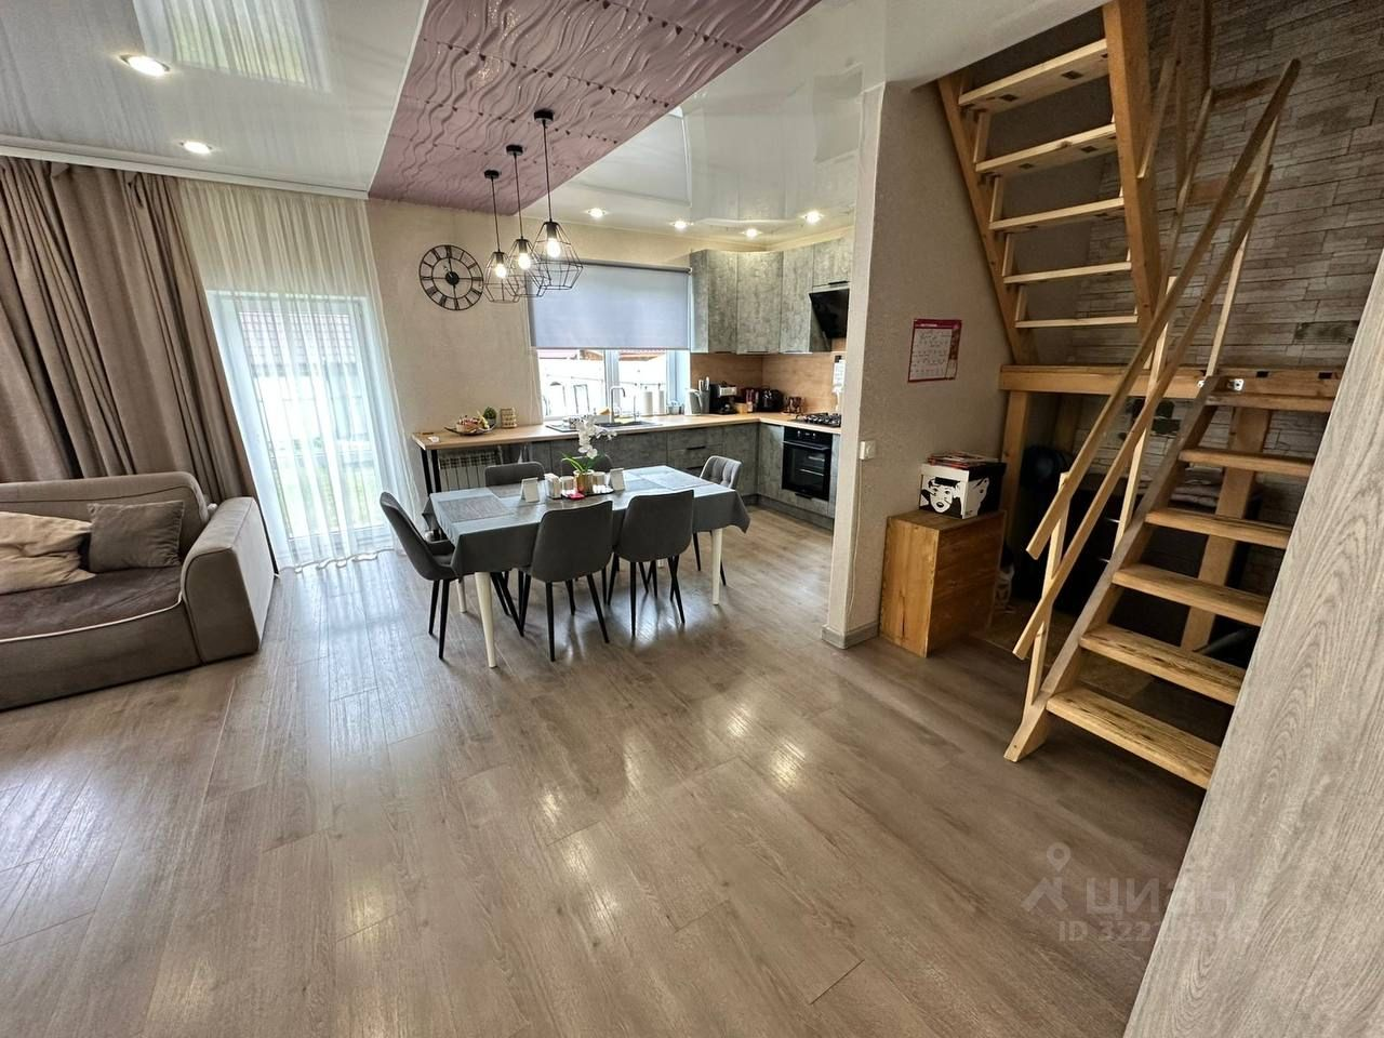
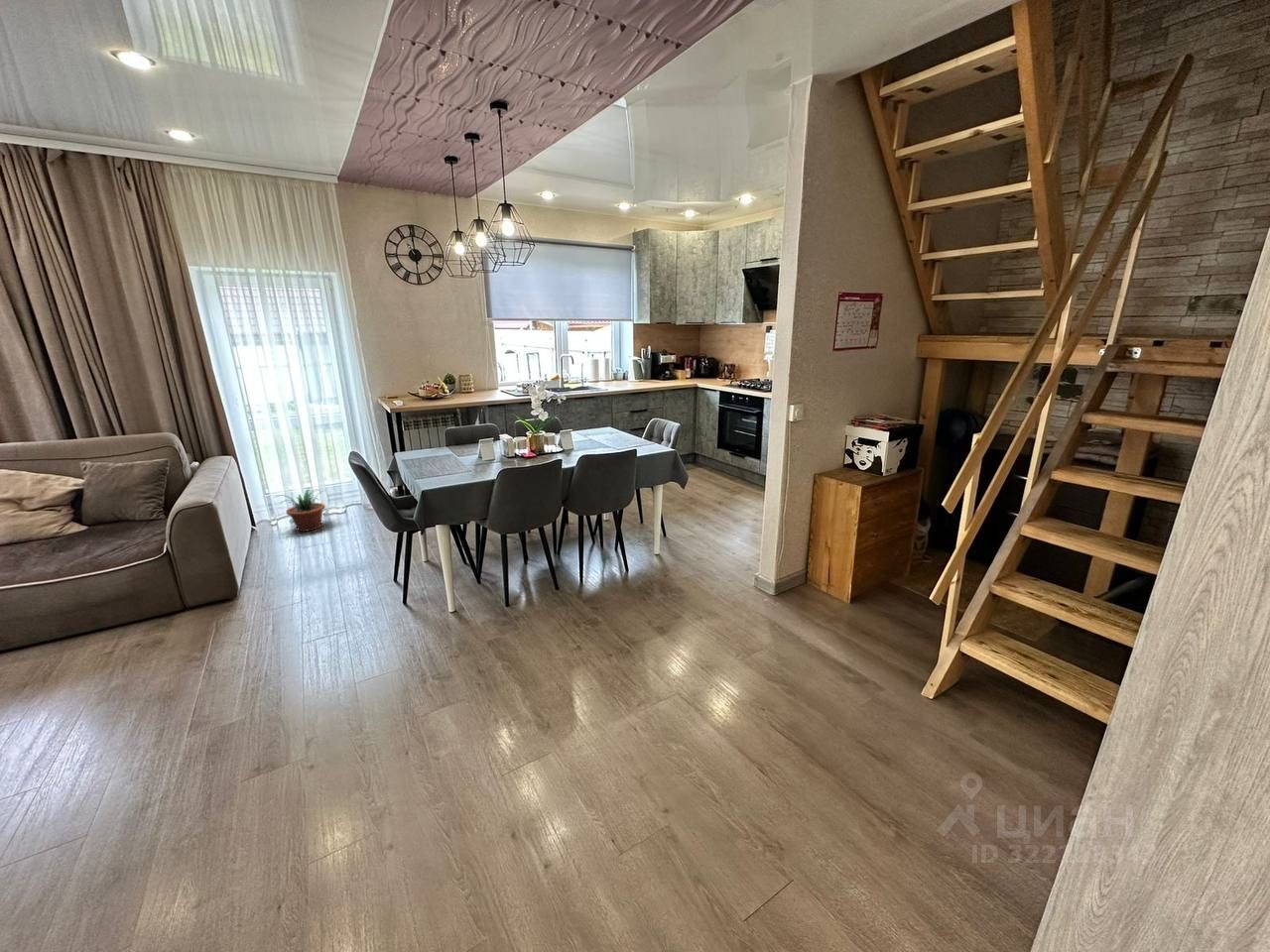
+ potted plant [275,487,326,533]
